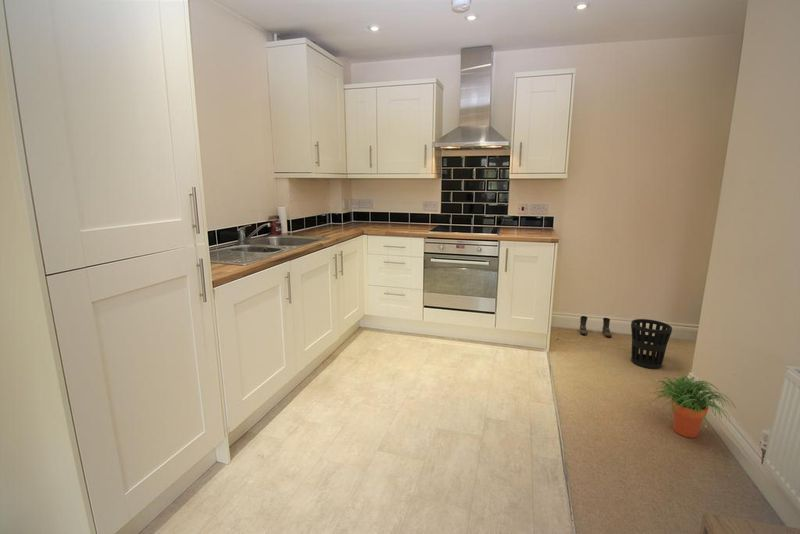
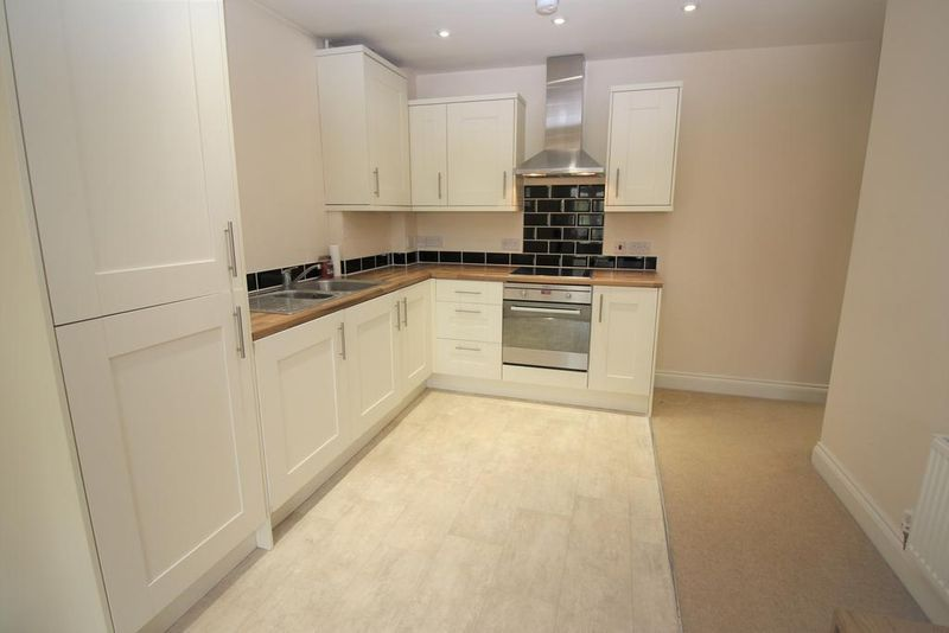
- wastebasket [630,318,673,370]
- potted plant [652,374,736,439]
- boots [579,315,612,338]
